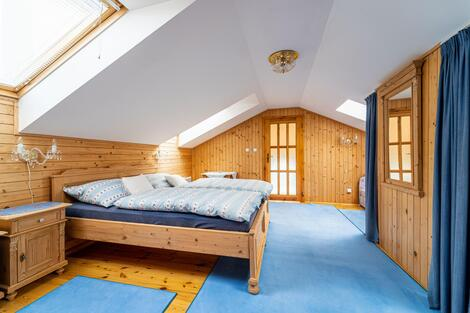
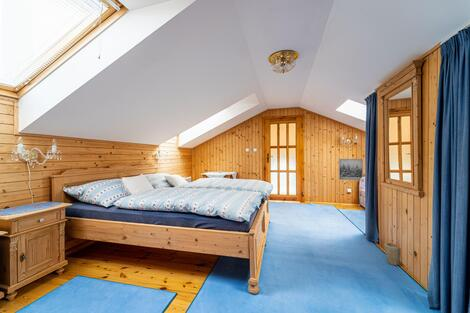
+ plant pot [384,242,402,266]
+ wall art [338,158,364,181]
